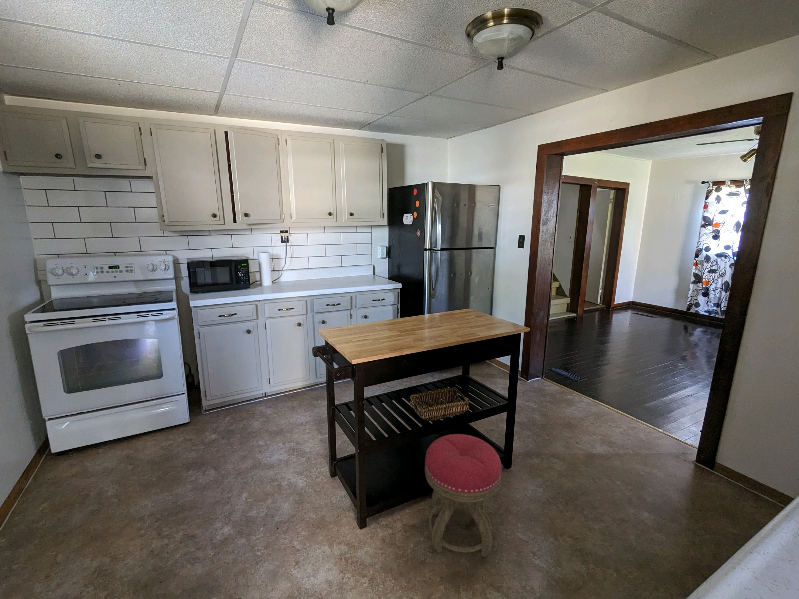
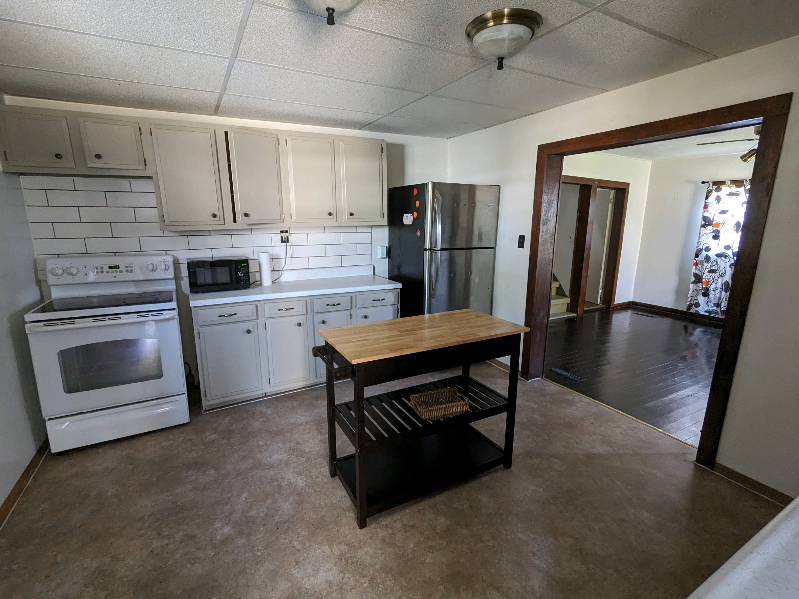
- stool [424,433,503,558]
